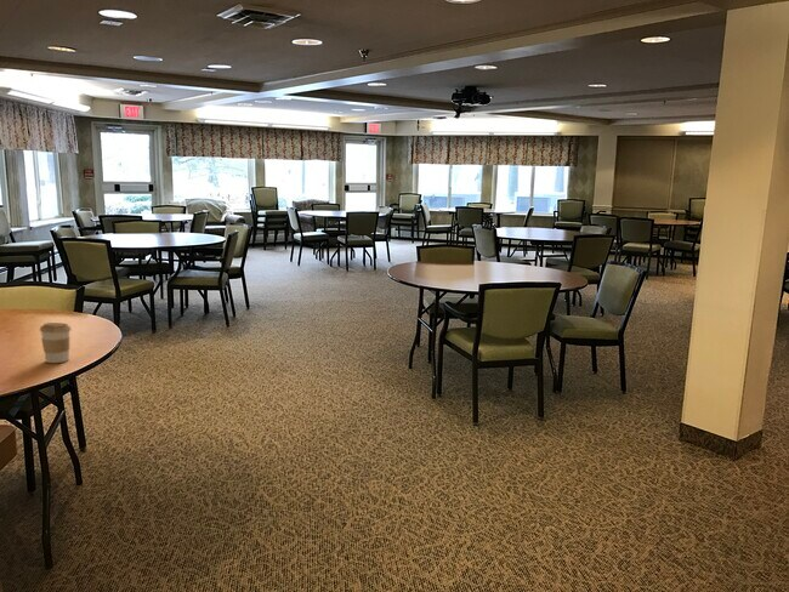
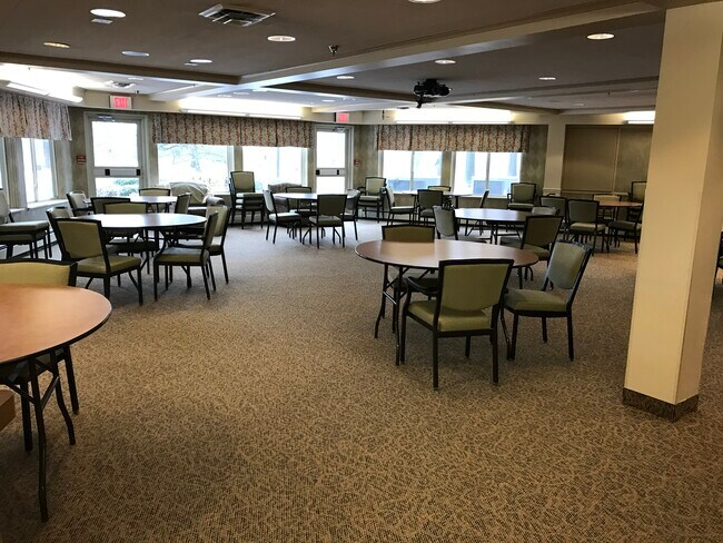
- coffee cup [39,321,73,364]
